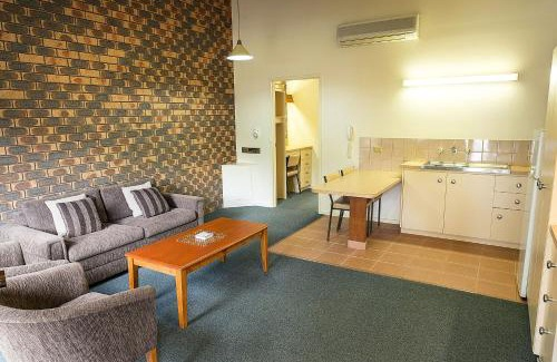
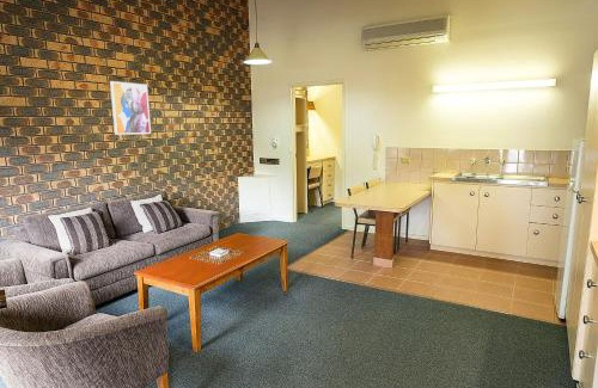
+ wall art [109,80,152,136]
